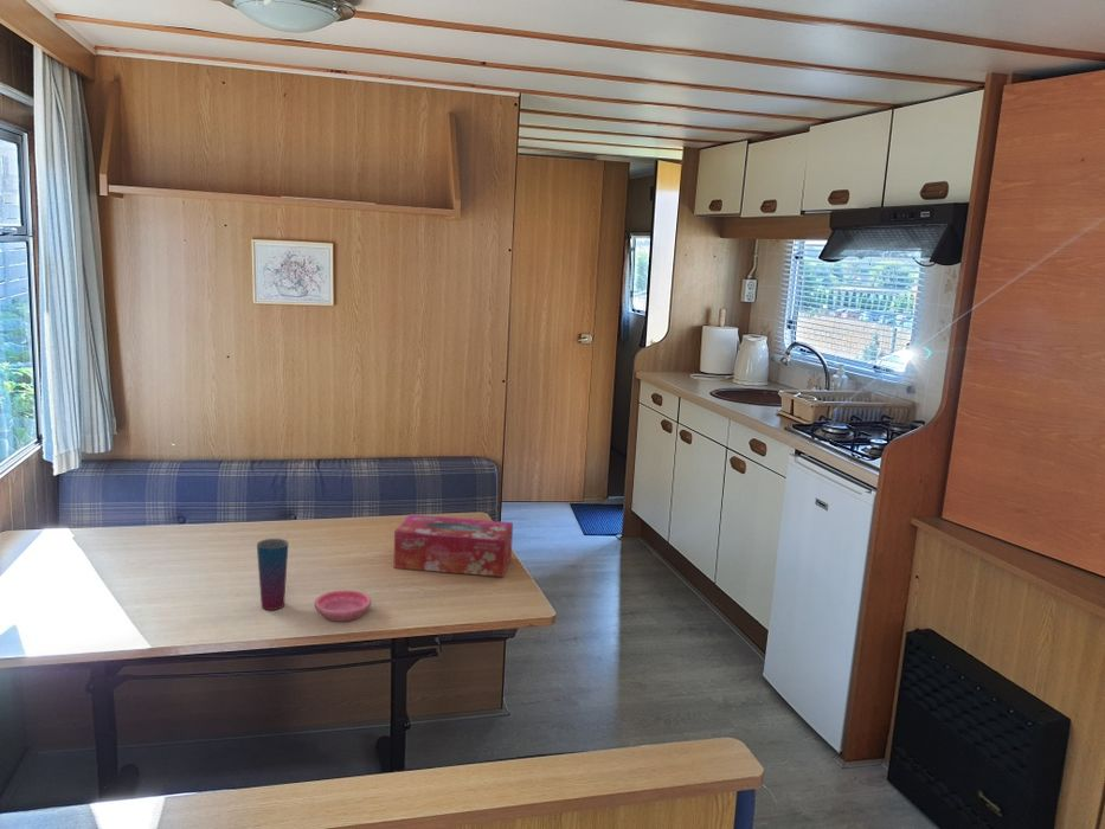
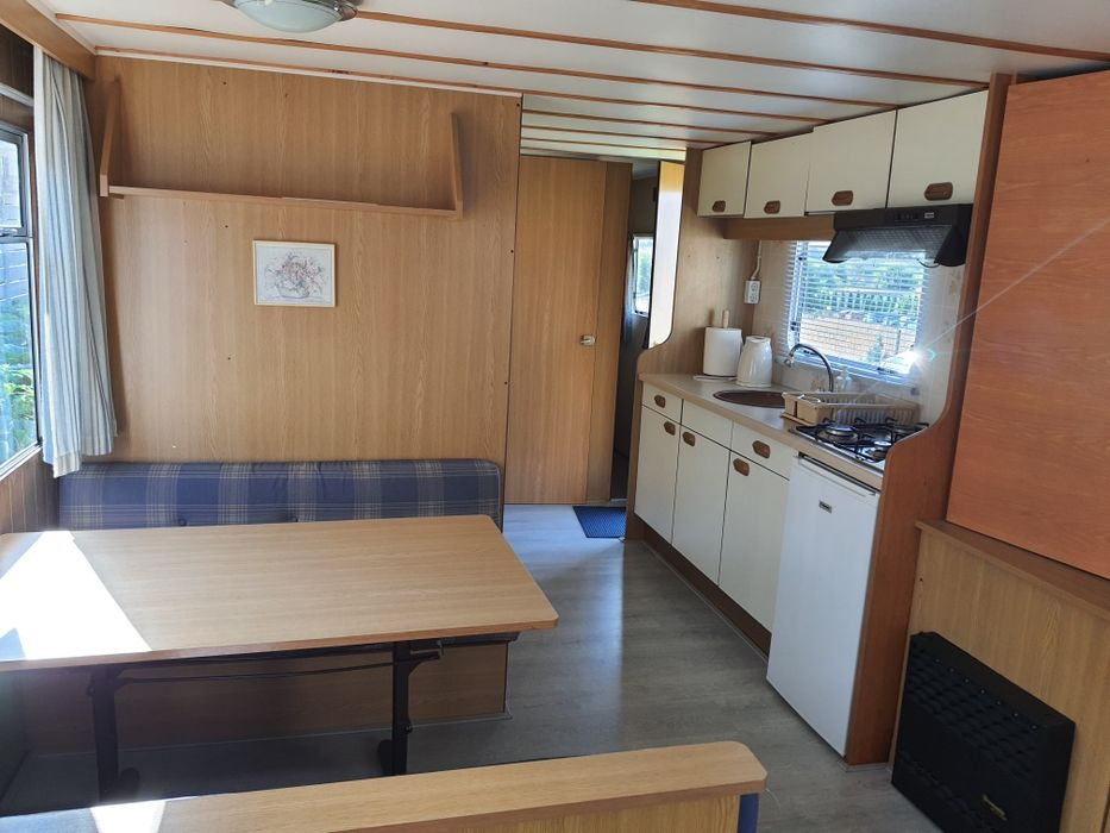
- cup [256,538,289,611]
- saucer [314,589,372,622]
- tissue box [393,513,514,578]
